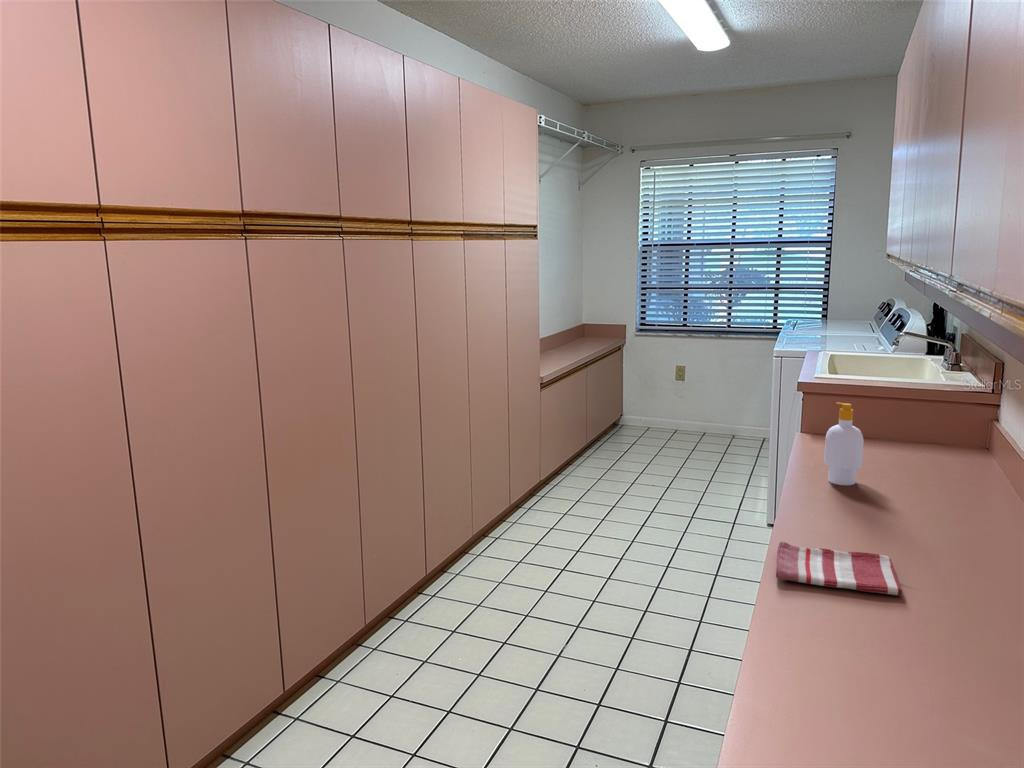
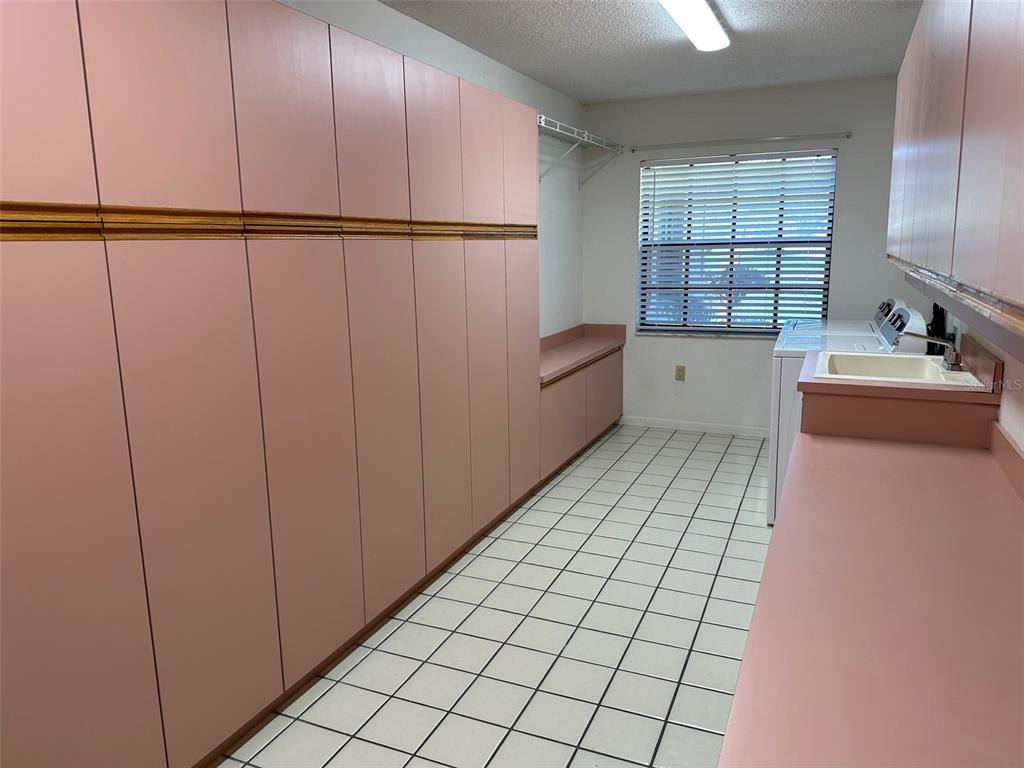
- dish towel [775,541,903,597]
- soap bottle [823,401,865,486]
